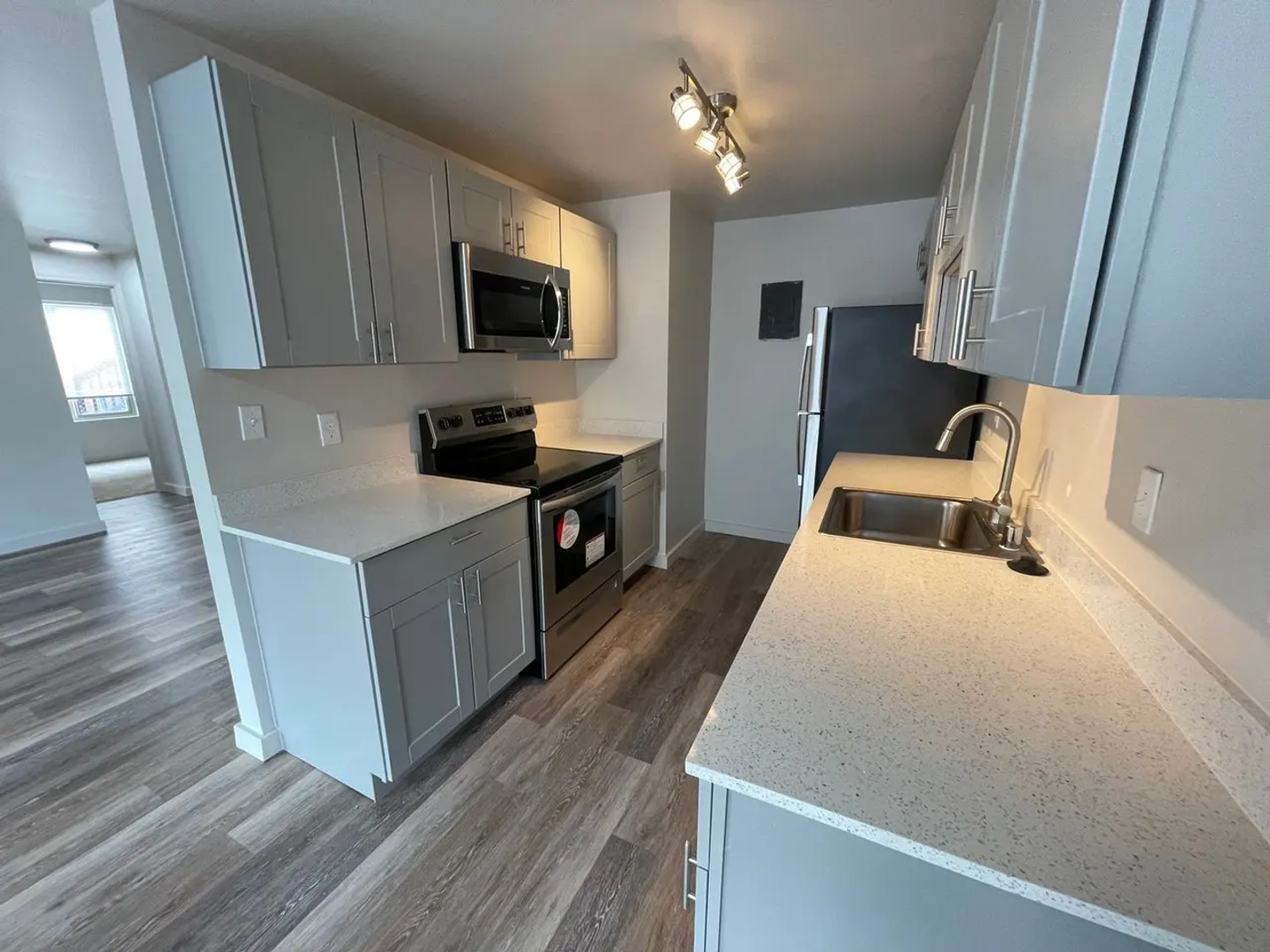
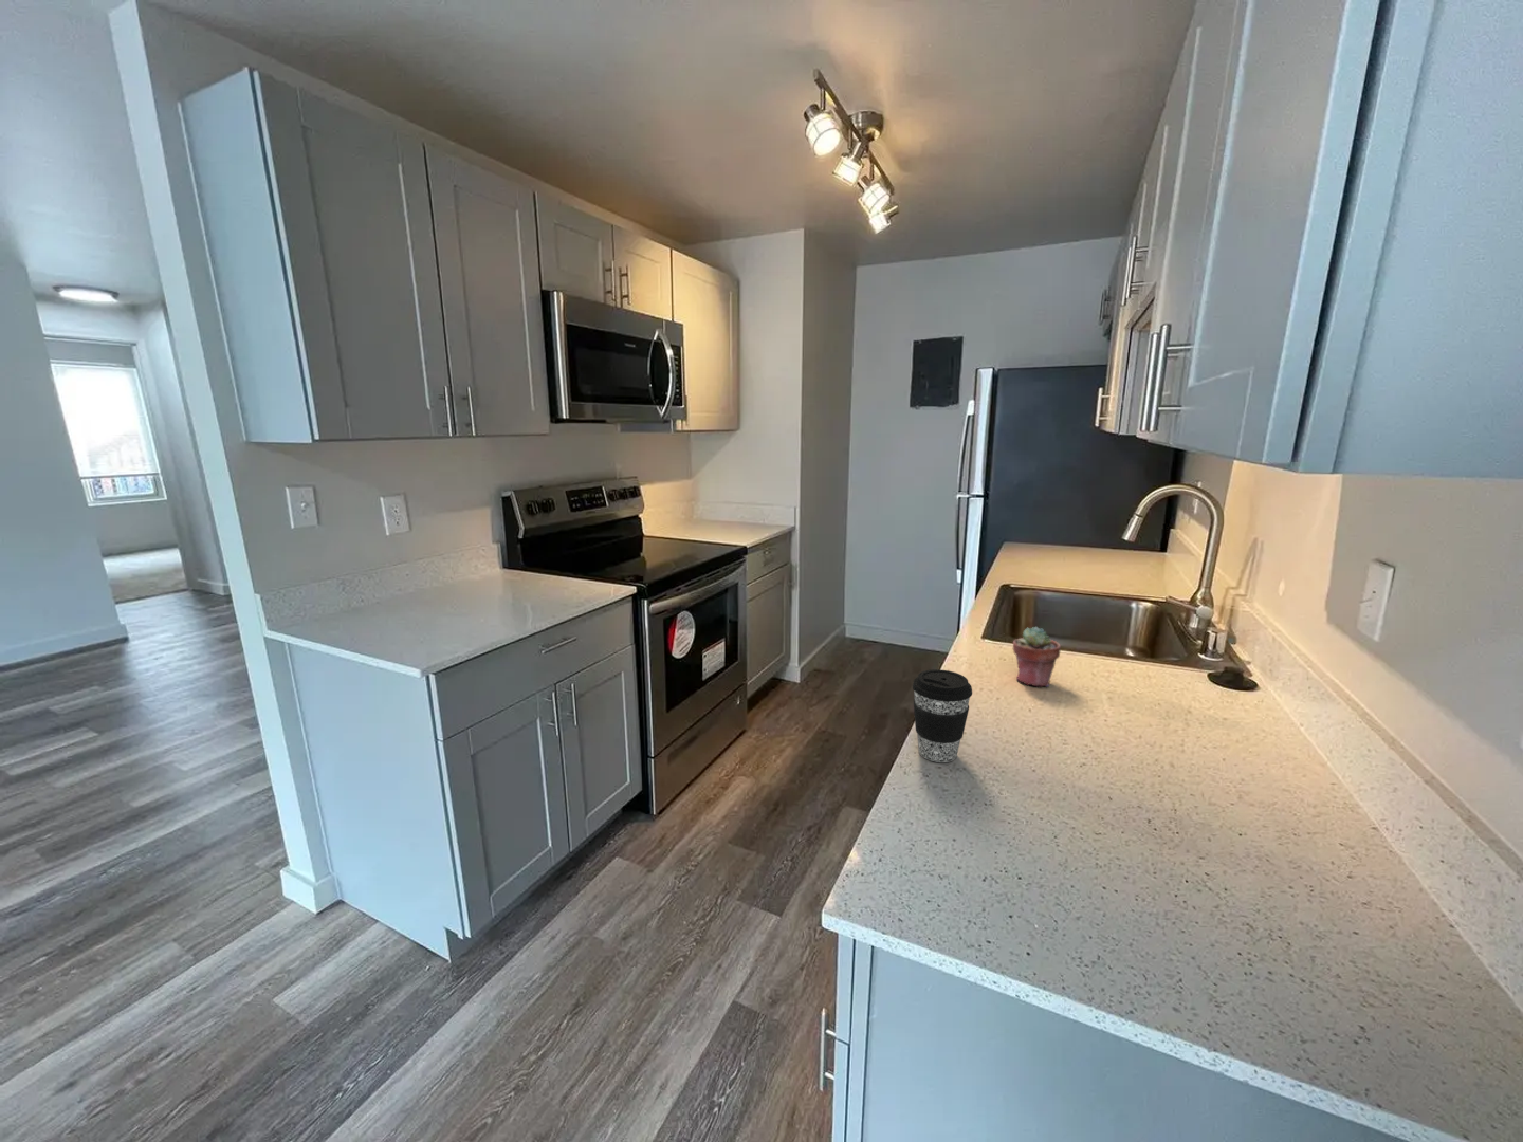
+ coffee cup [911,668,973,763]
+ potted succulent [1012,626,1061,689]
